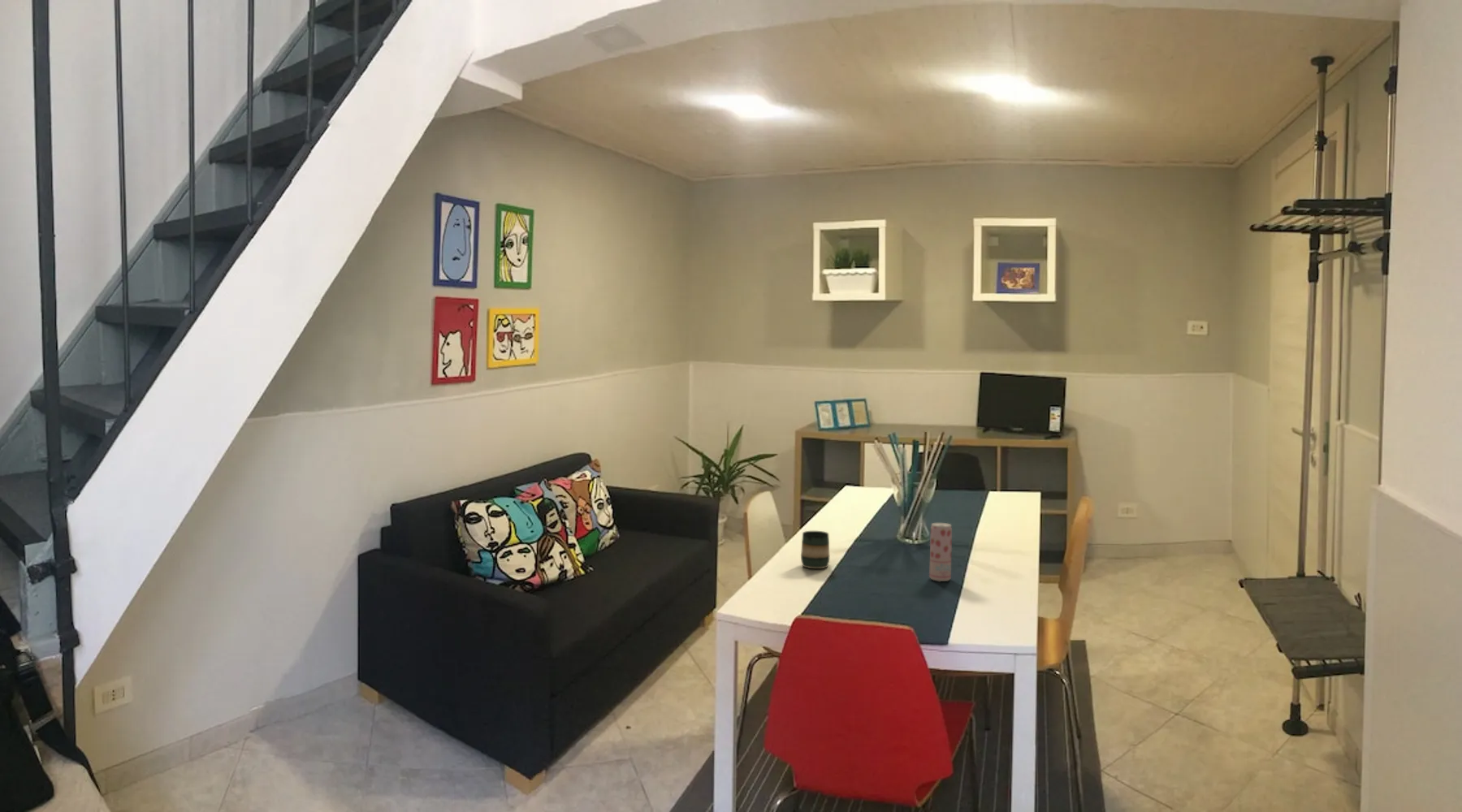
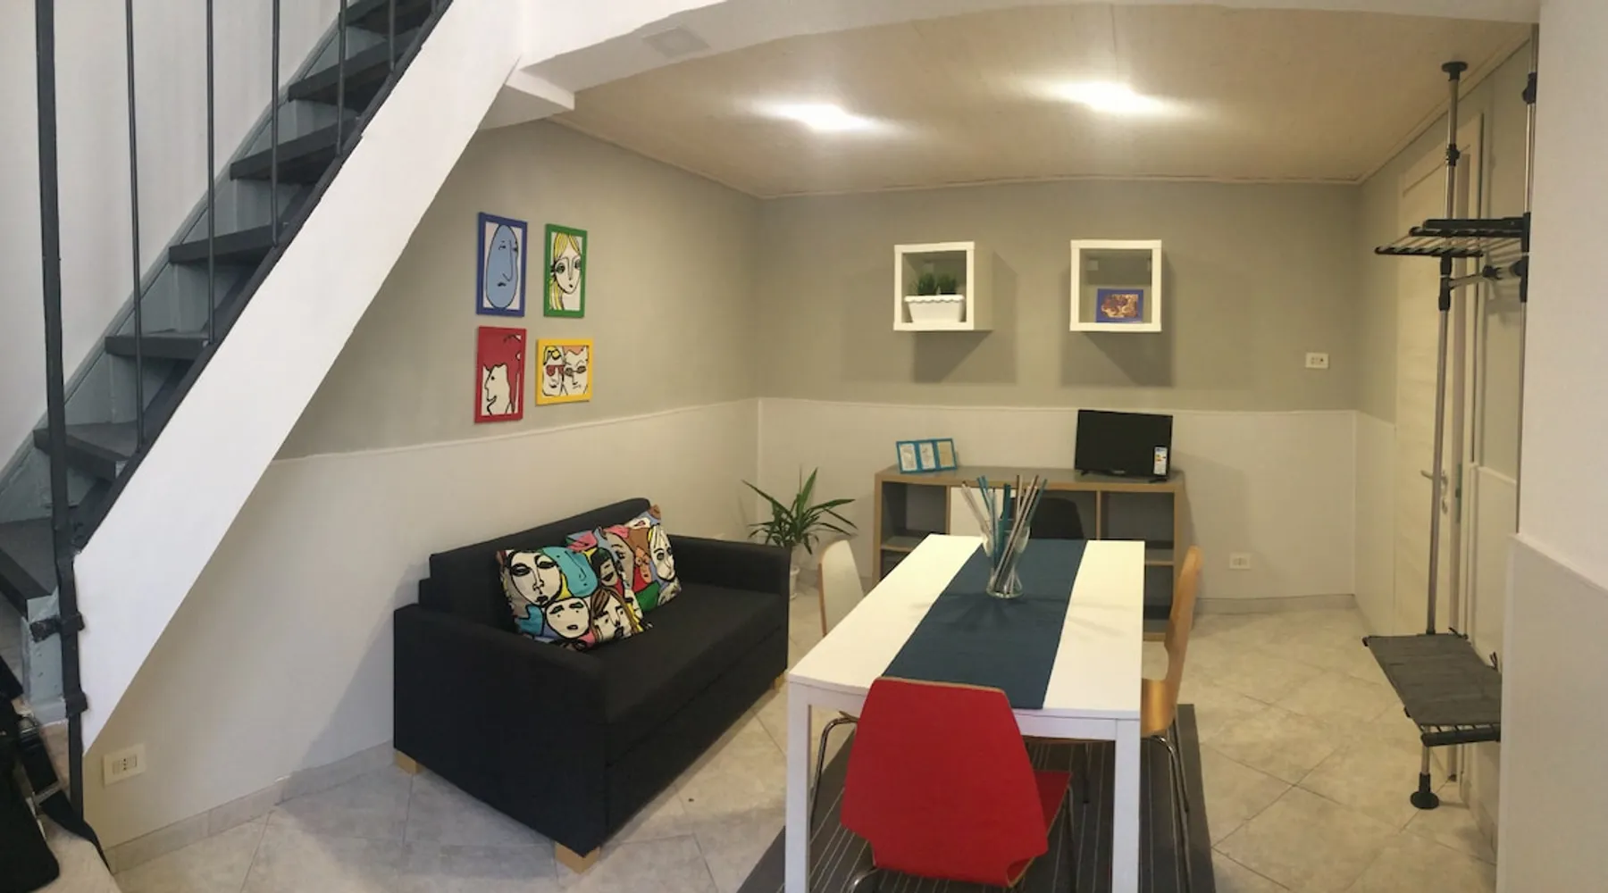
- beverage can [928,522,953,582]
- mug [800,530,831,569]
